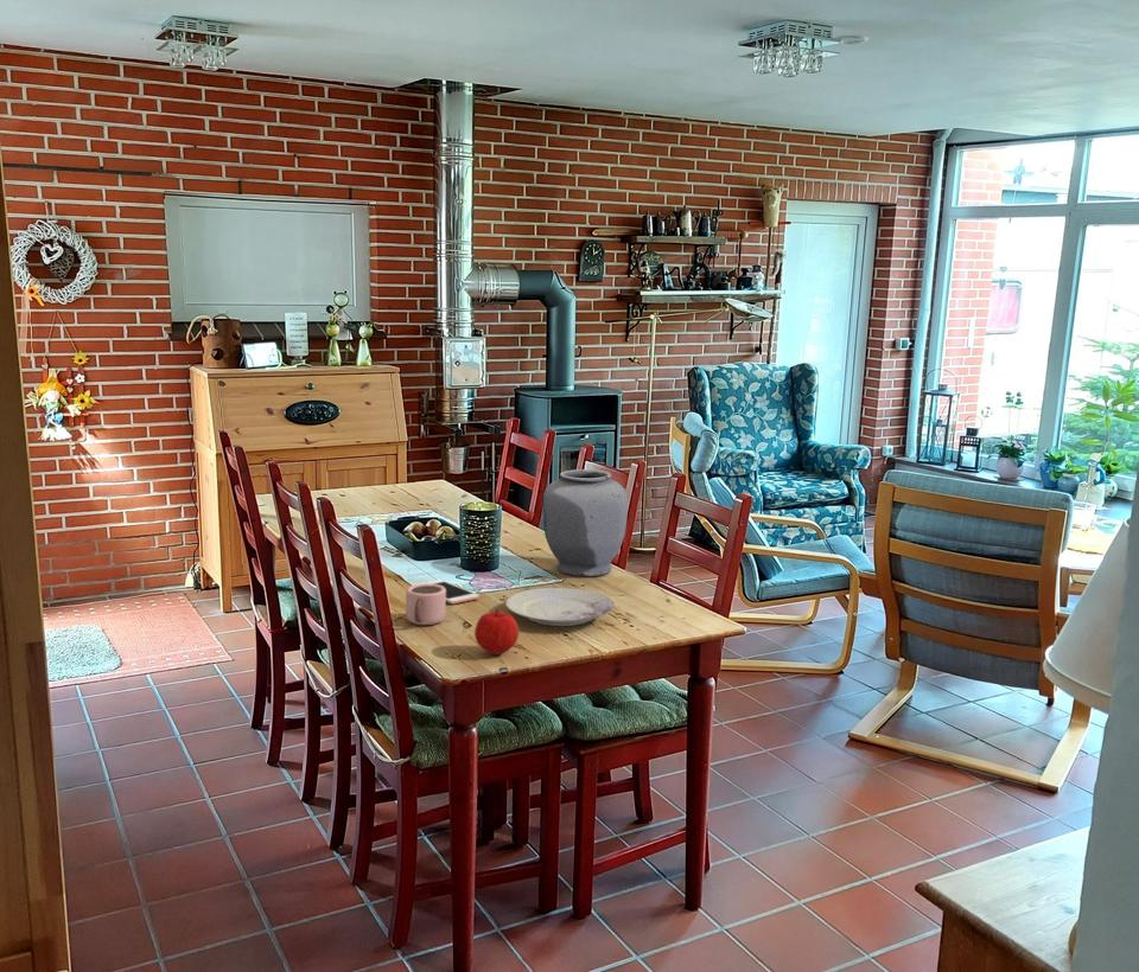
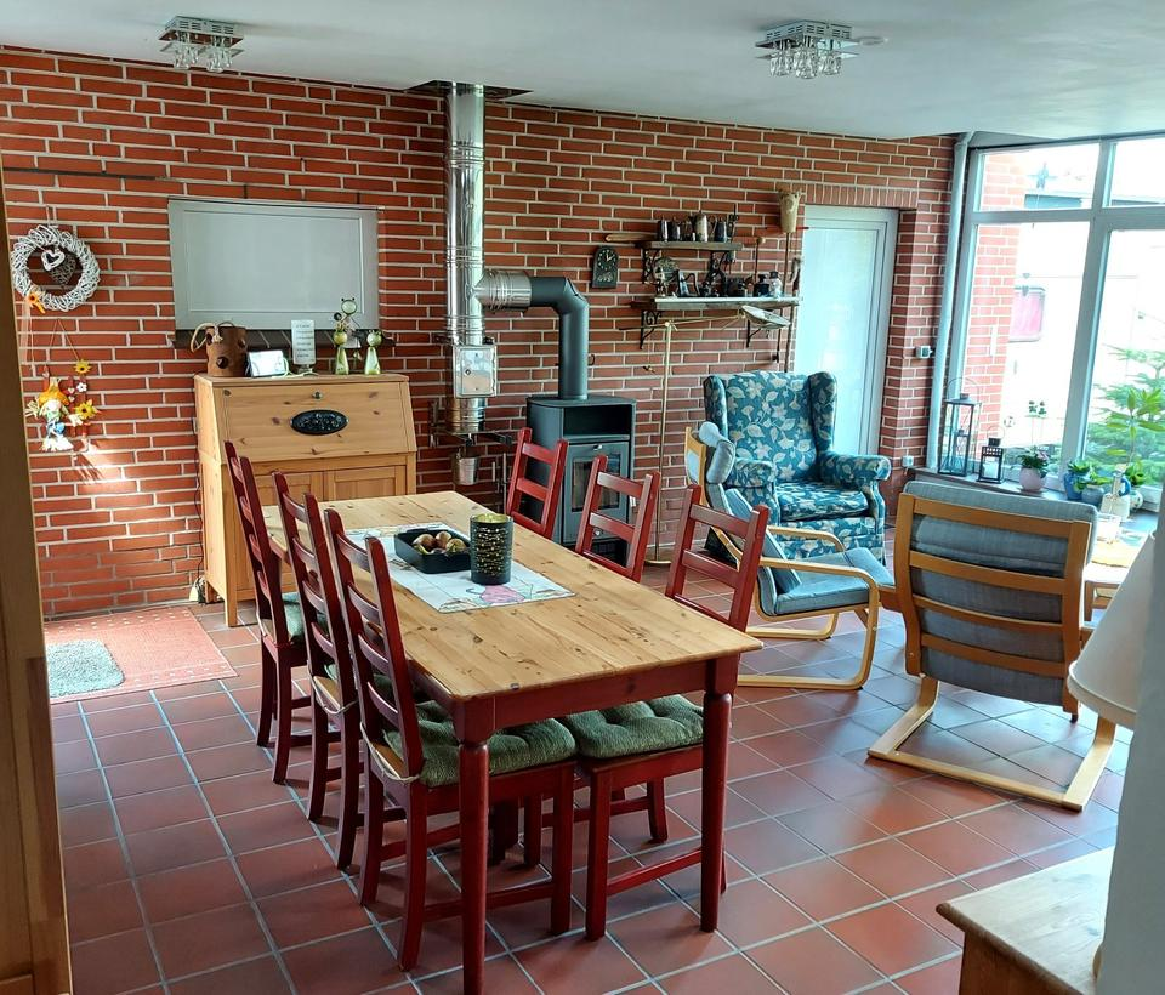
- fruit [473,608,520,656]
- mug [405,583,447,626]
- cell phone [412,578,481,606]
- plate [504,587,616,627]
- vase [541,468,629,577]
